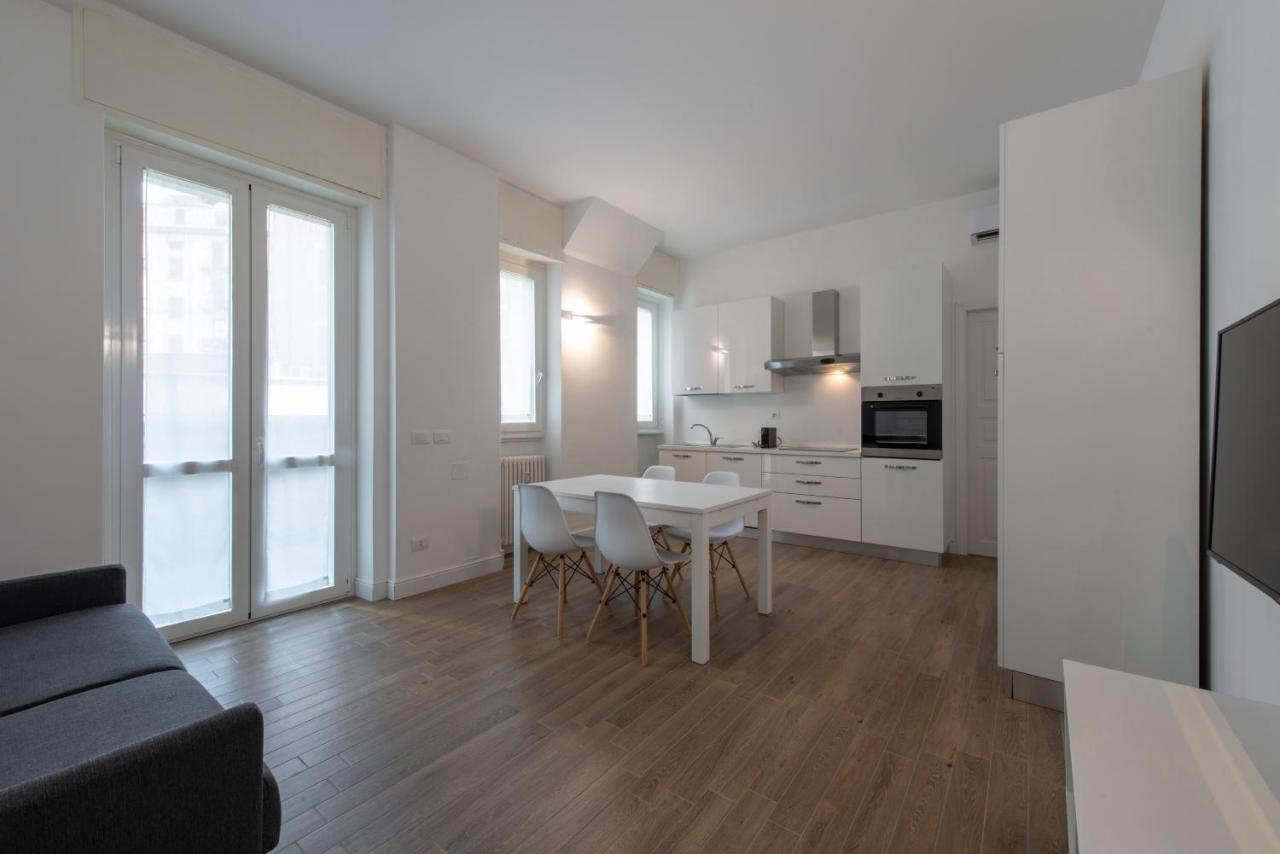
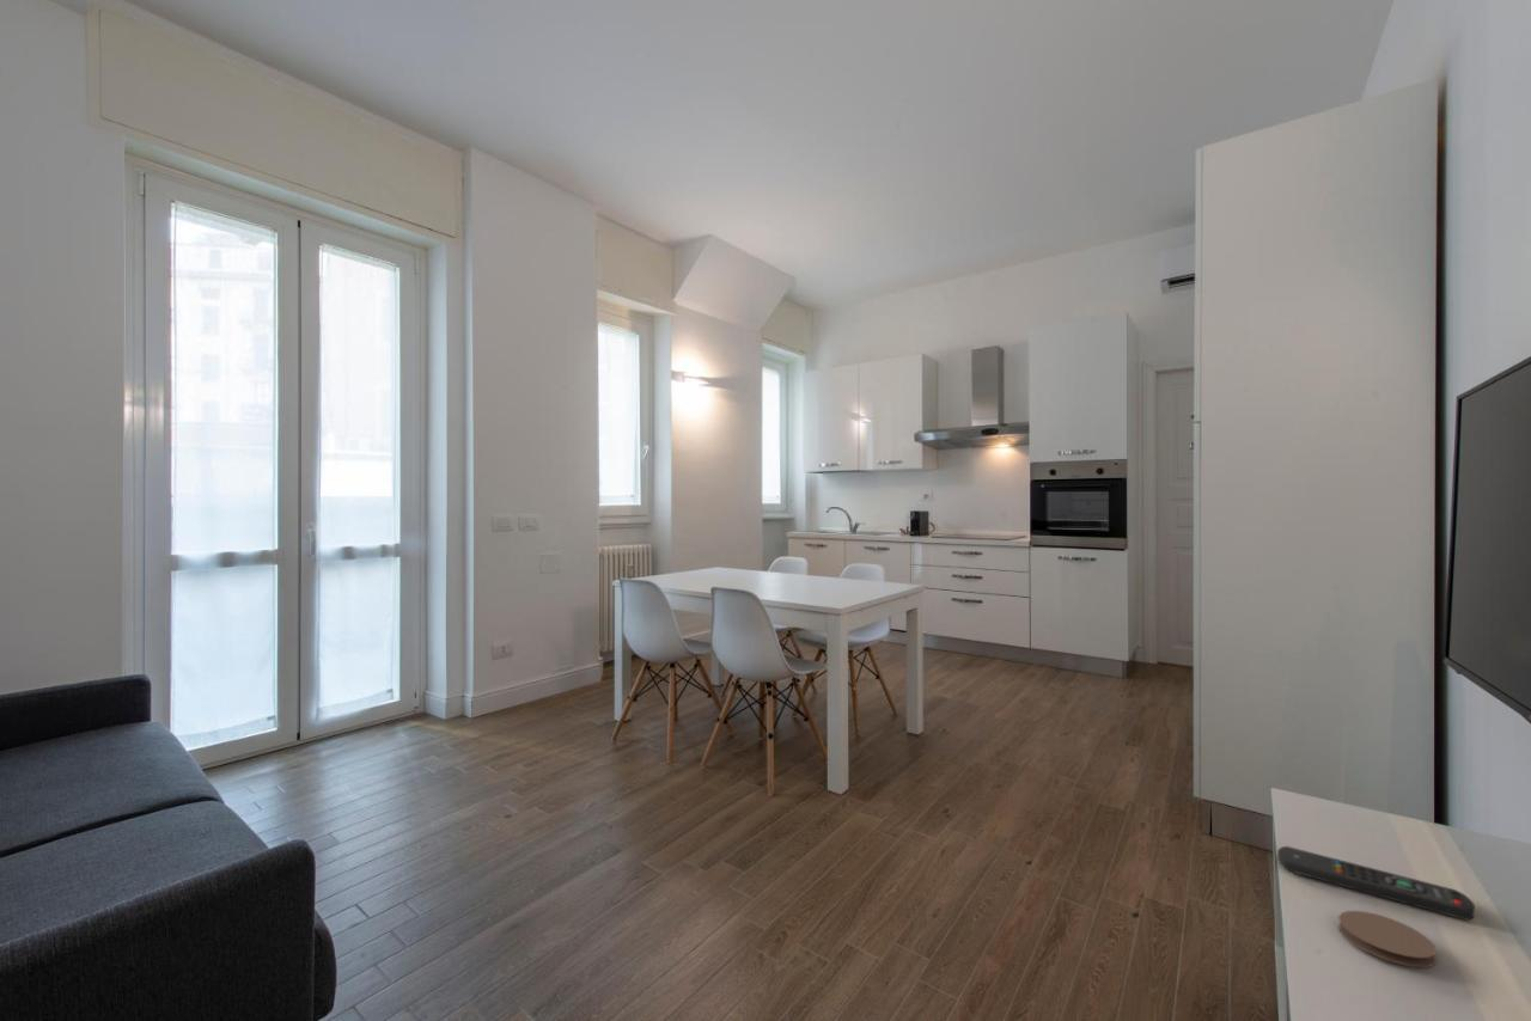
+ coaster [1337,910,1438,968]
+ remote control [1276,845,1476,921]
